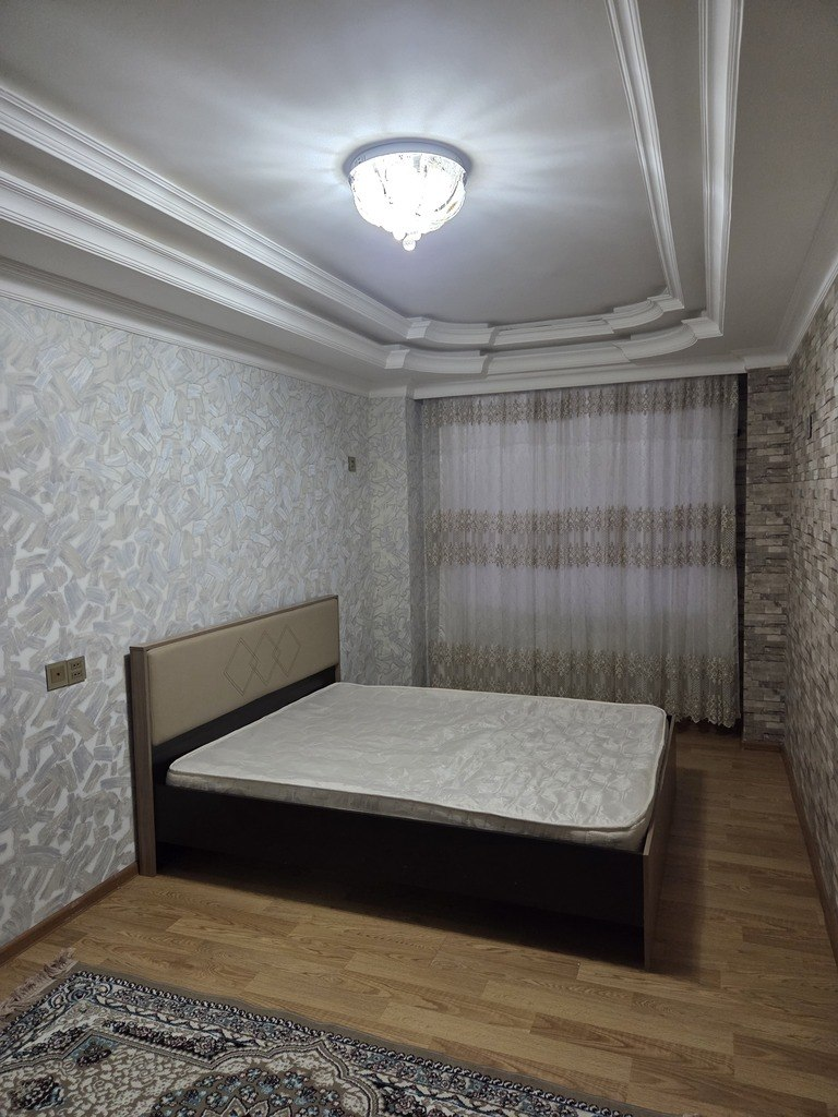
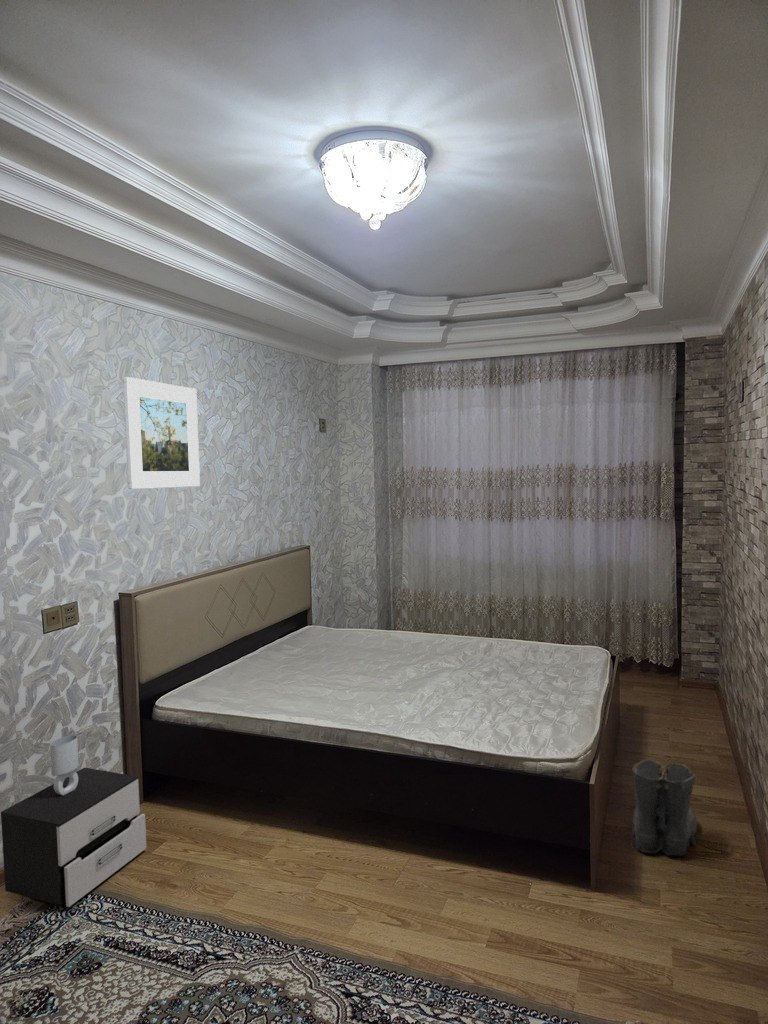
+ boots [631,758,698,857]
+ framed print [122,376,201,490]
+ nightstand [0,734,147,908]
